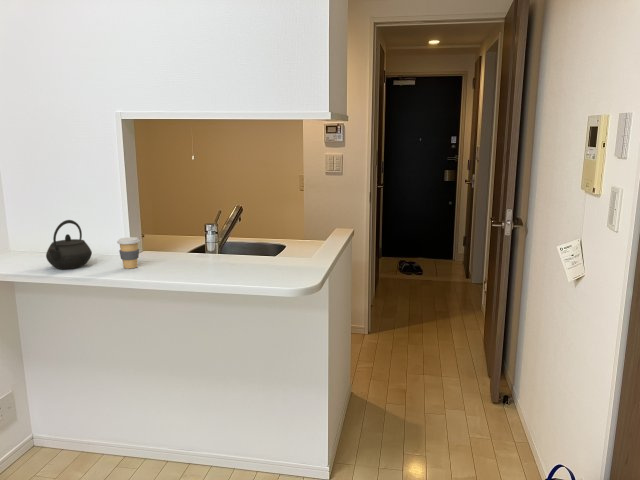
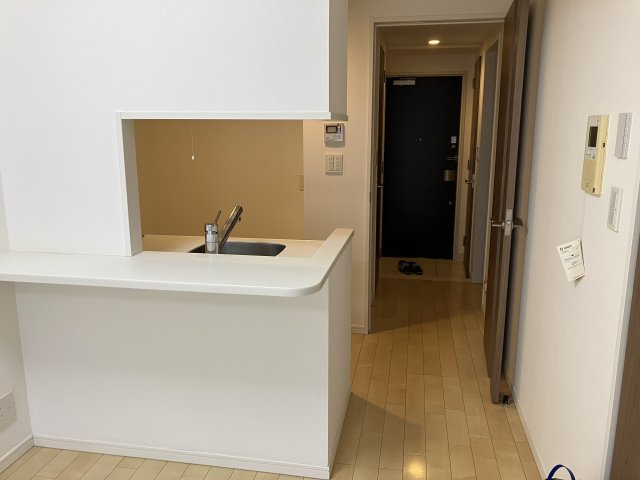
- coffee cup [116,236,141,270]
- kettle [45,219,93,270]
